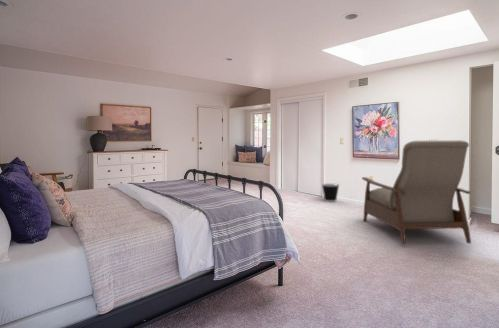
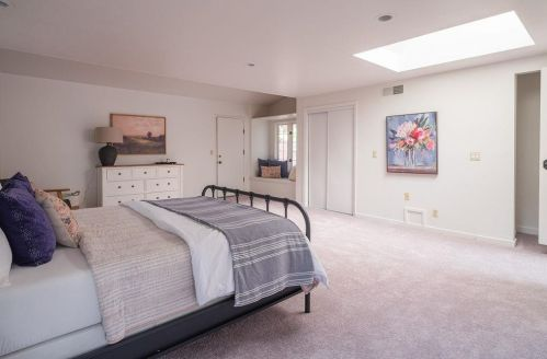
- wastebasket [321,183,340,203]
- chair [361,139,472,246]
